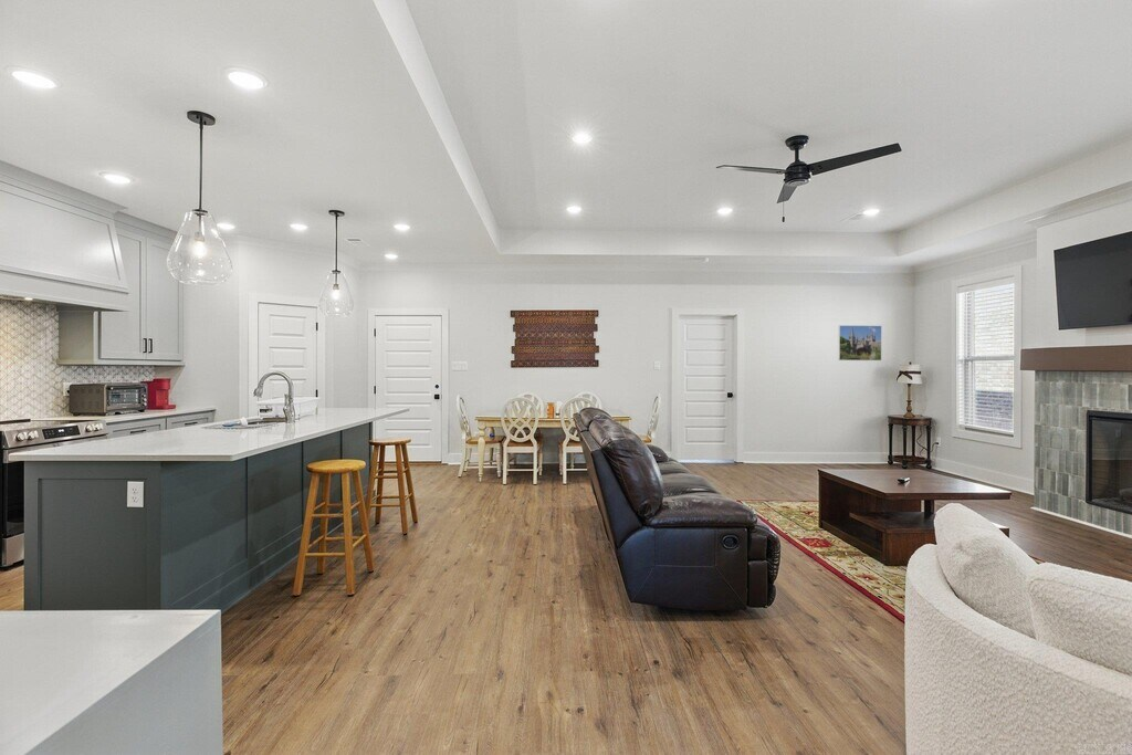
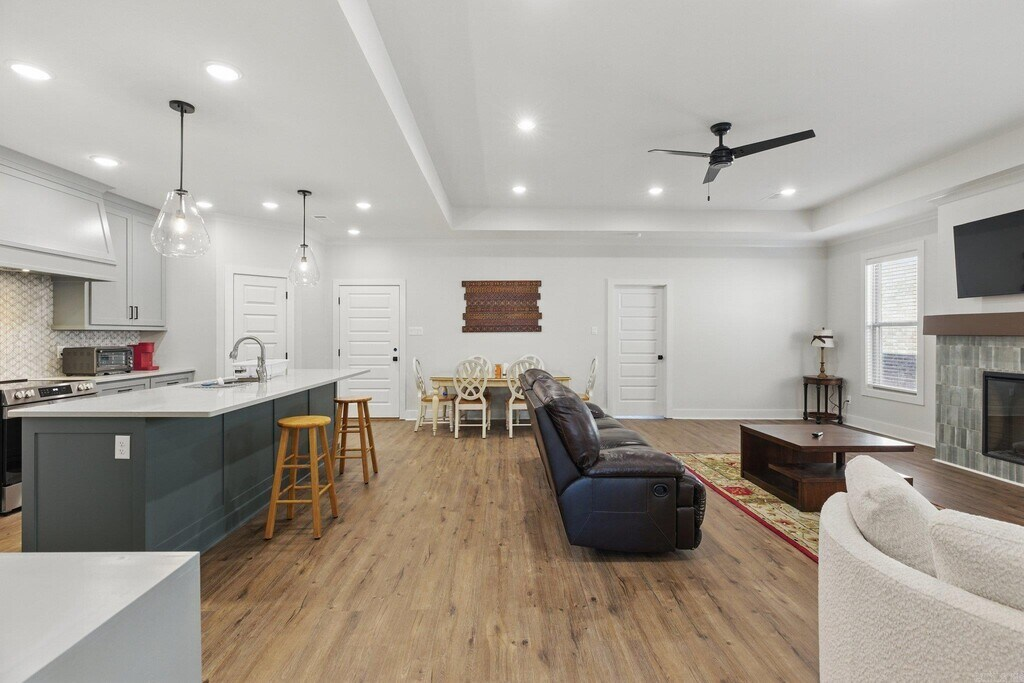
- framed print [837,324,883,361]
